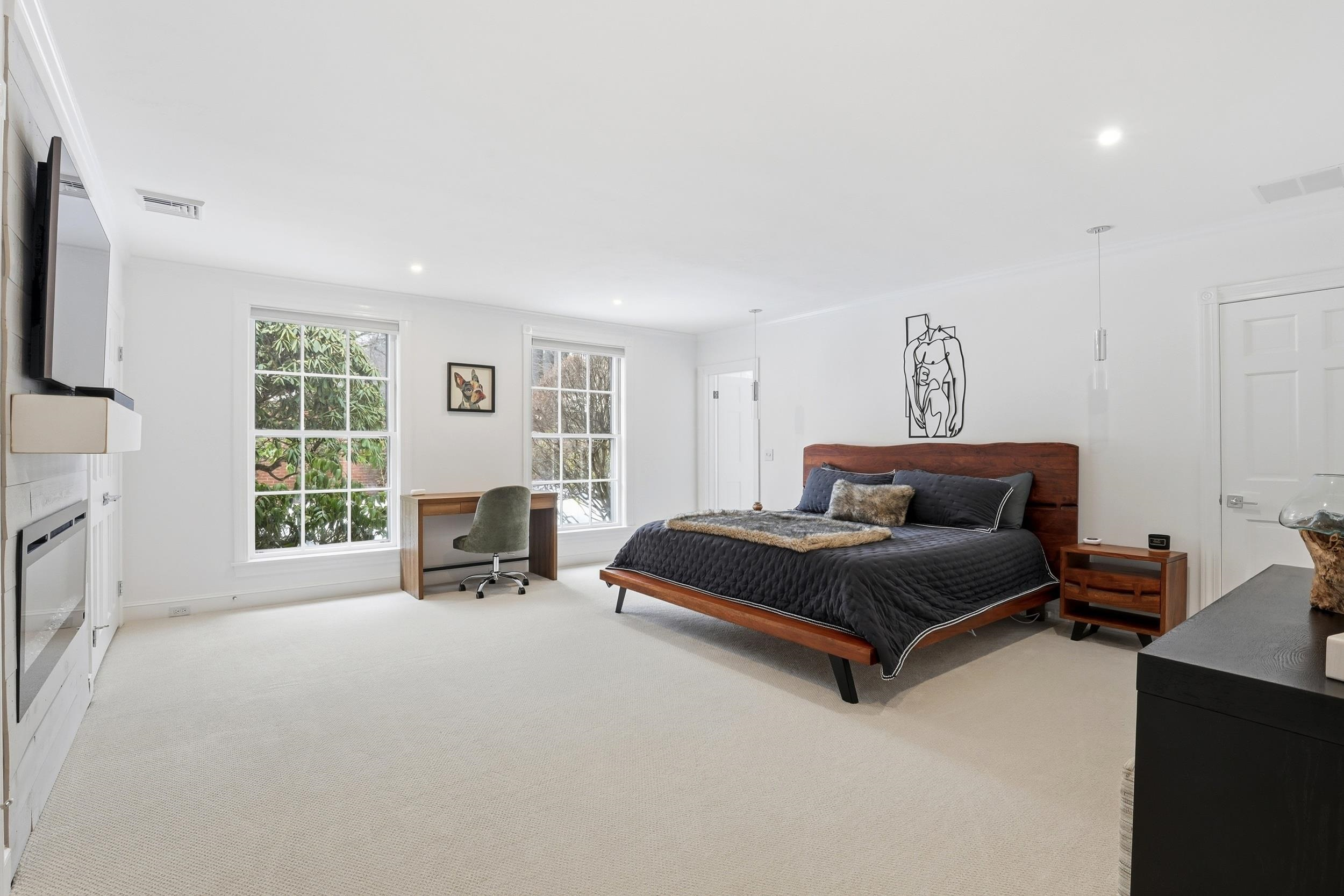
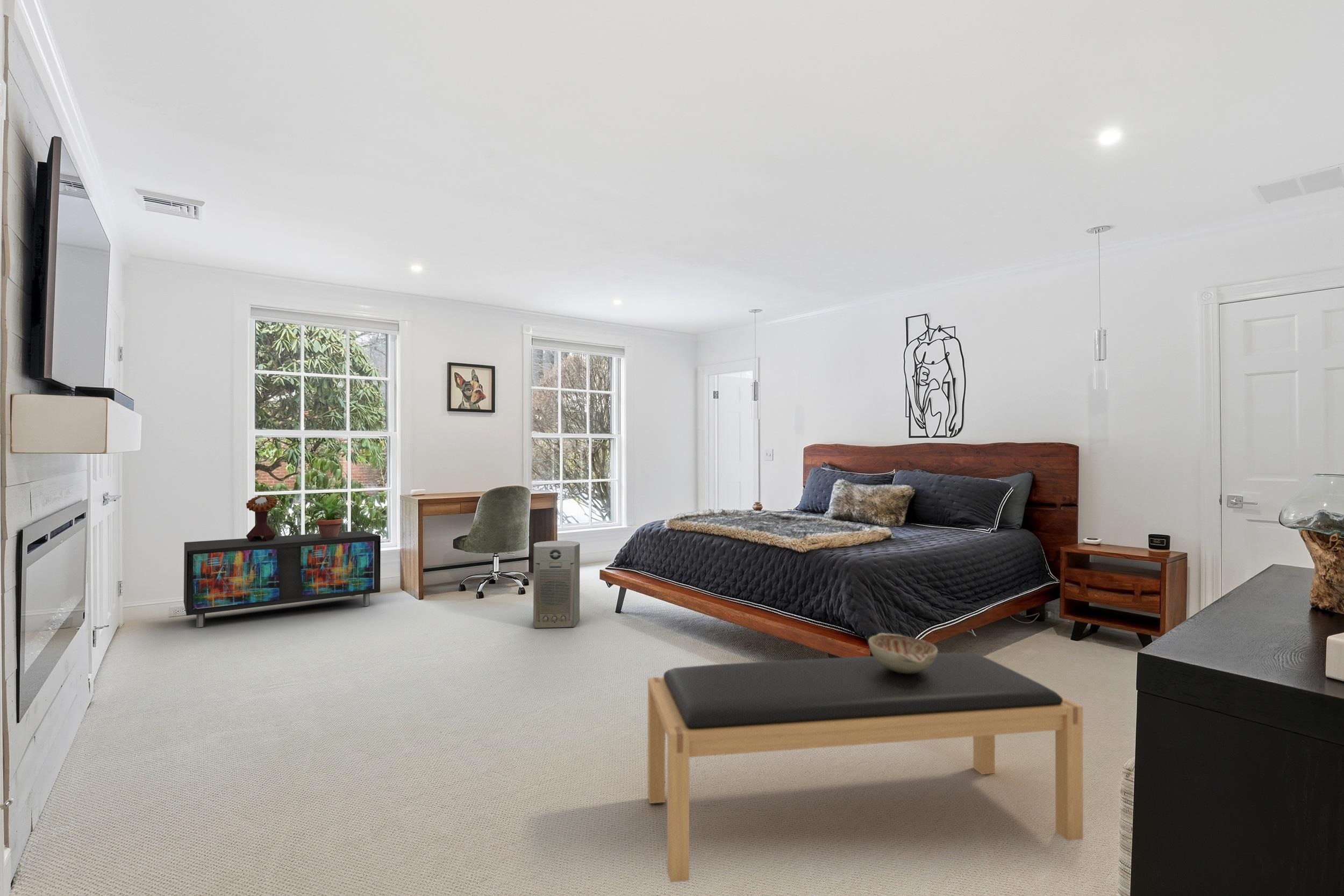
+ bench [647,652,1084,883]
+ decorative bowl [868,632,939,673]
+ potted plant [303,493,348,538]
+ storage cabinet [183,531,381,628]
+ fan [533,540,580,628]
+ mushroom [246,495,277,541]
